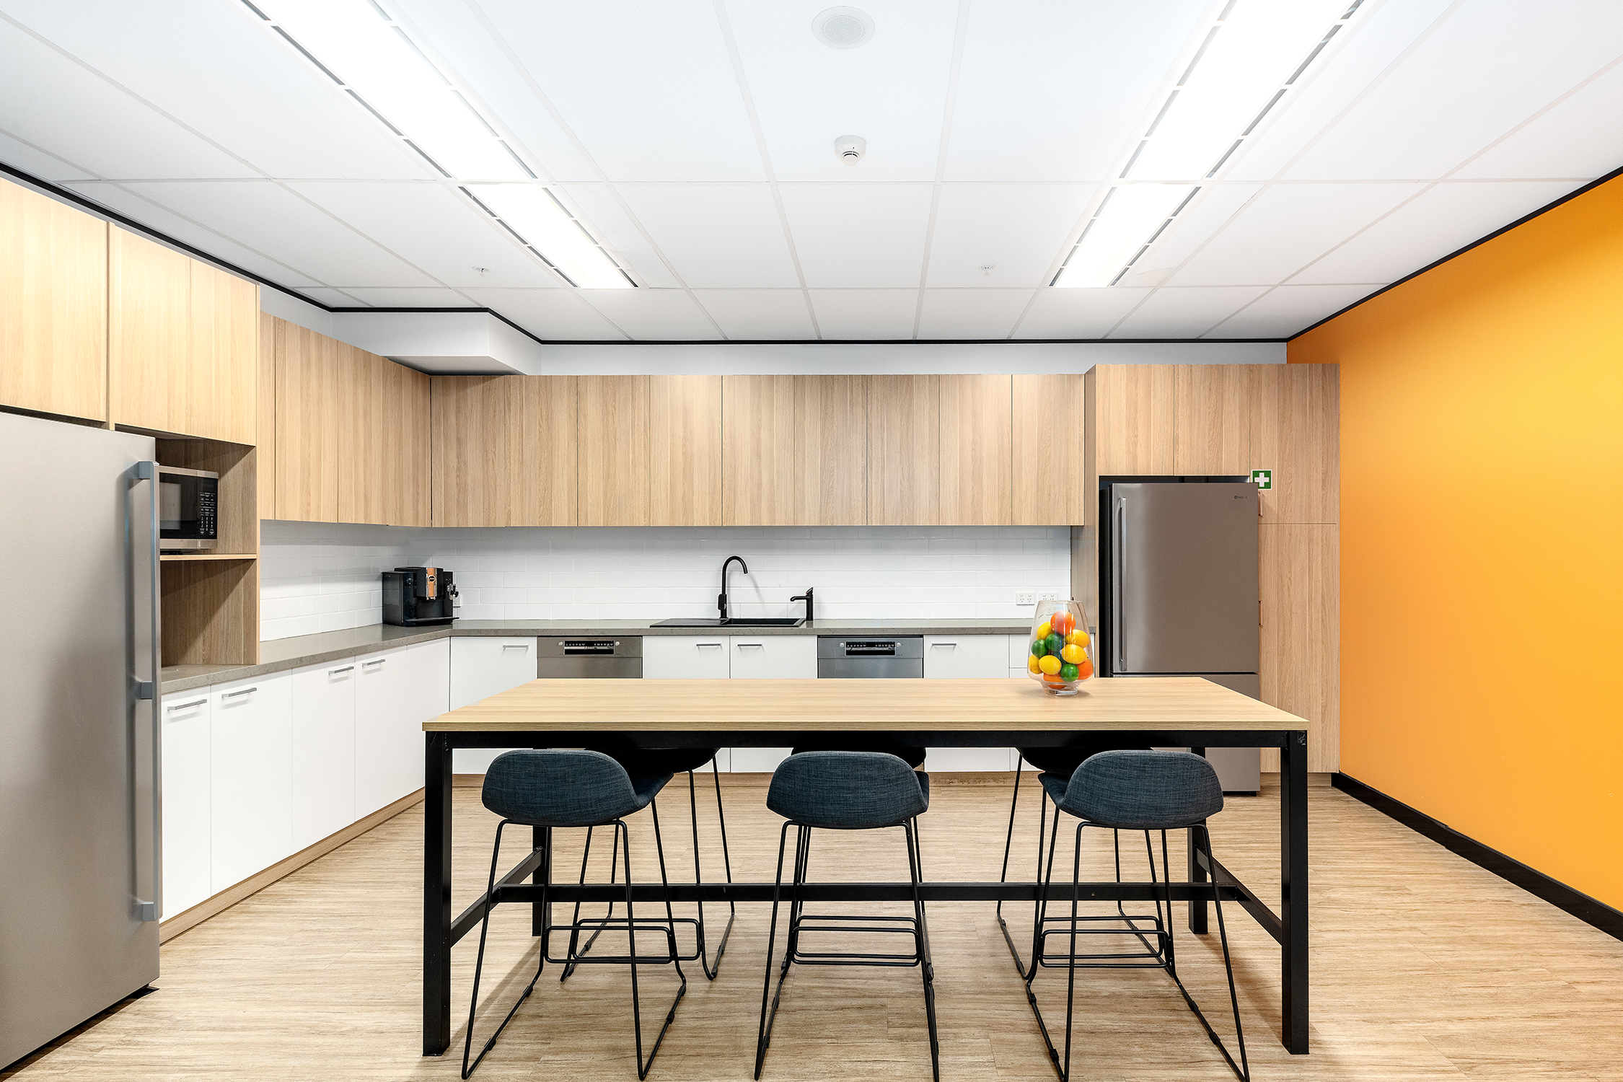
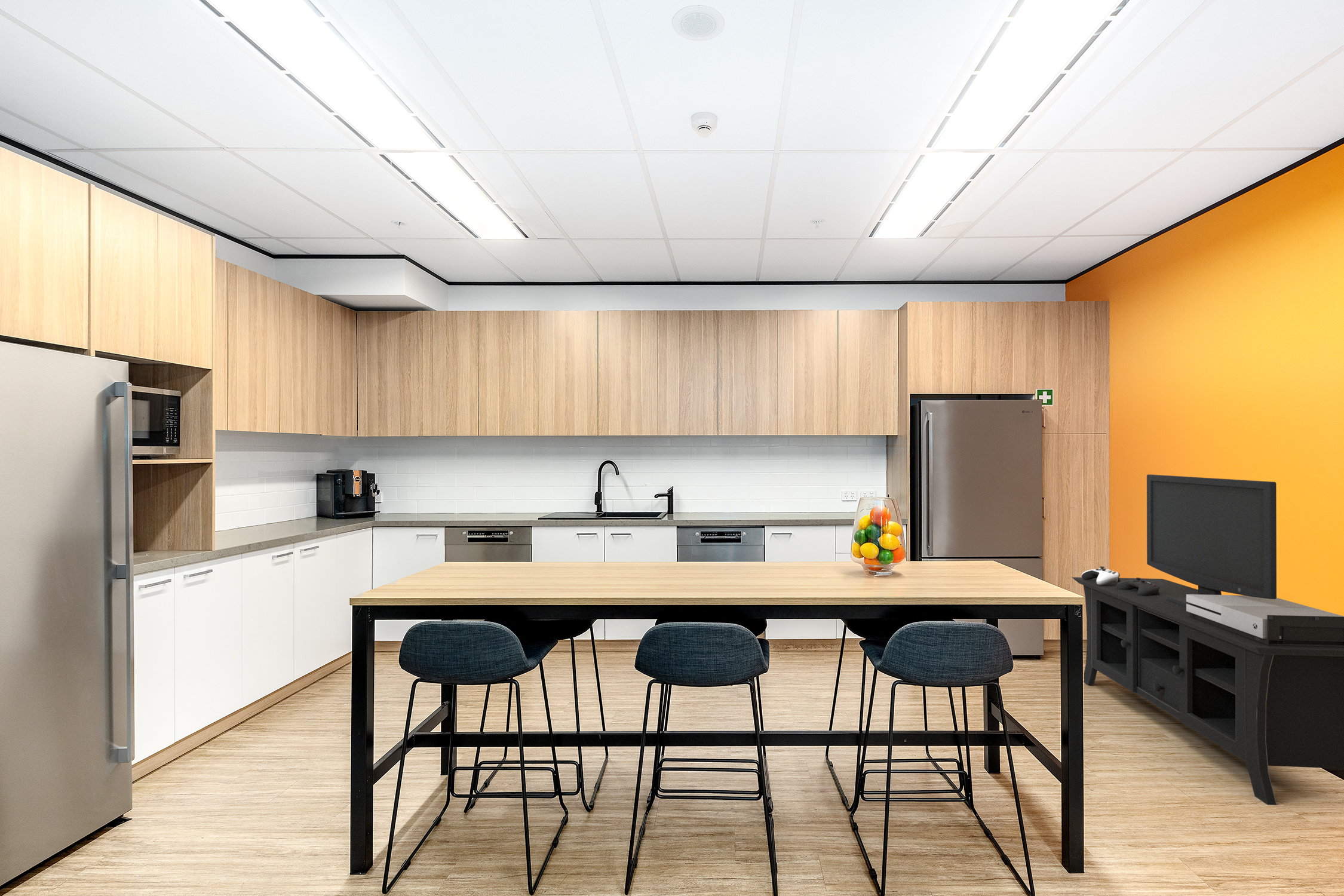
+ media console [1071,474,1344,806]
